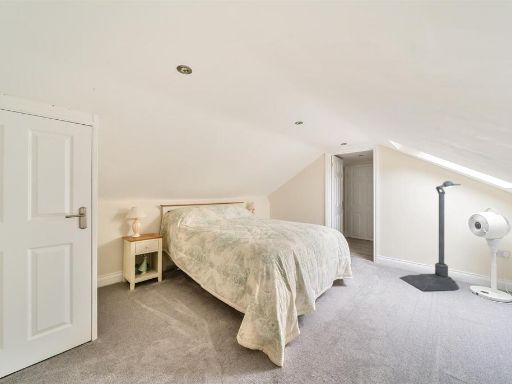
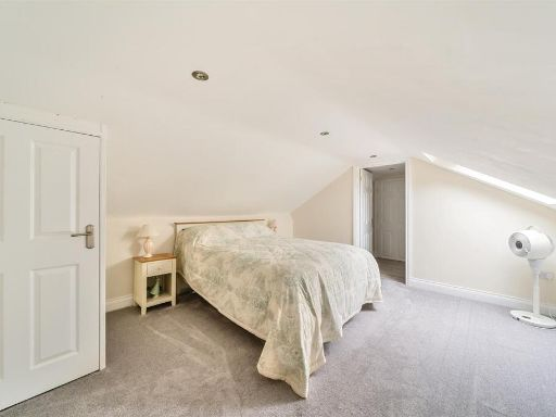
- street lamp [399,180,462,292]
